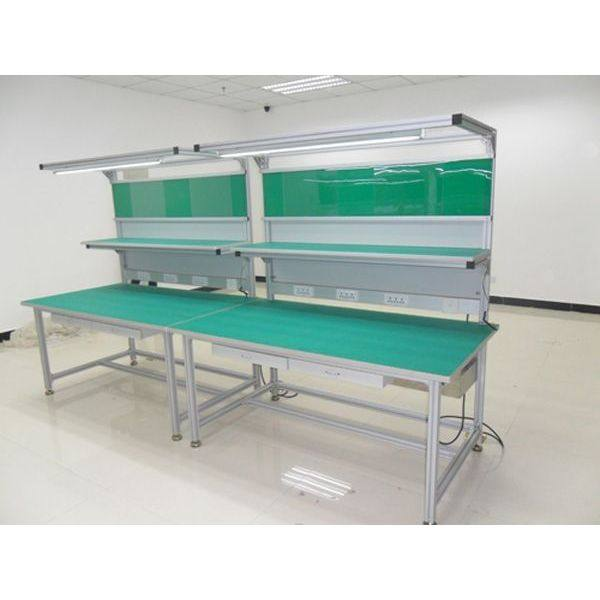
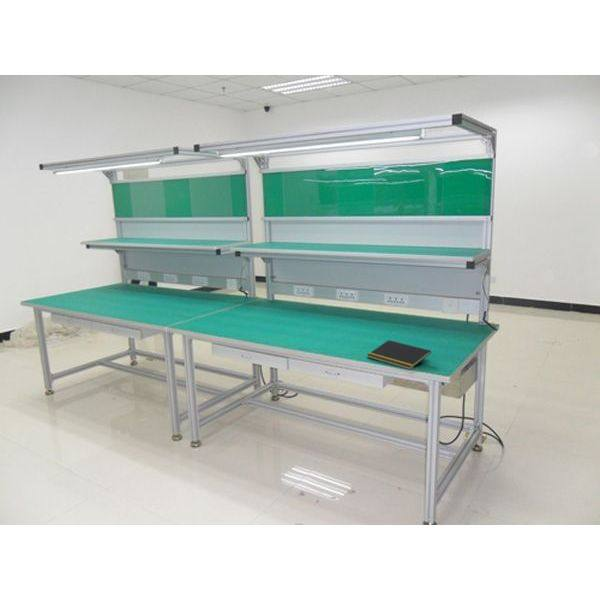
+ notepad [366,339,432,371]
